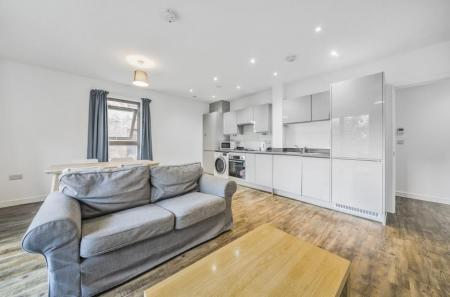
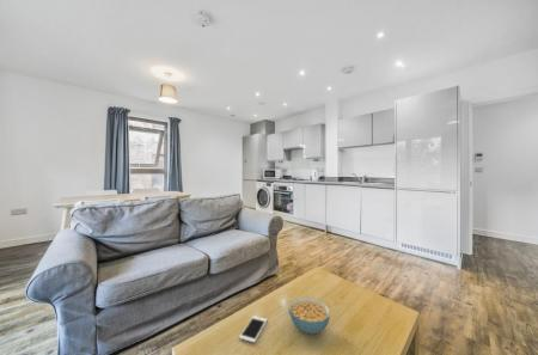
+ cell phone [238,314,269,344]
+ cereal bowl [287,296,331,335]
